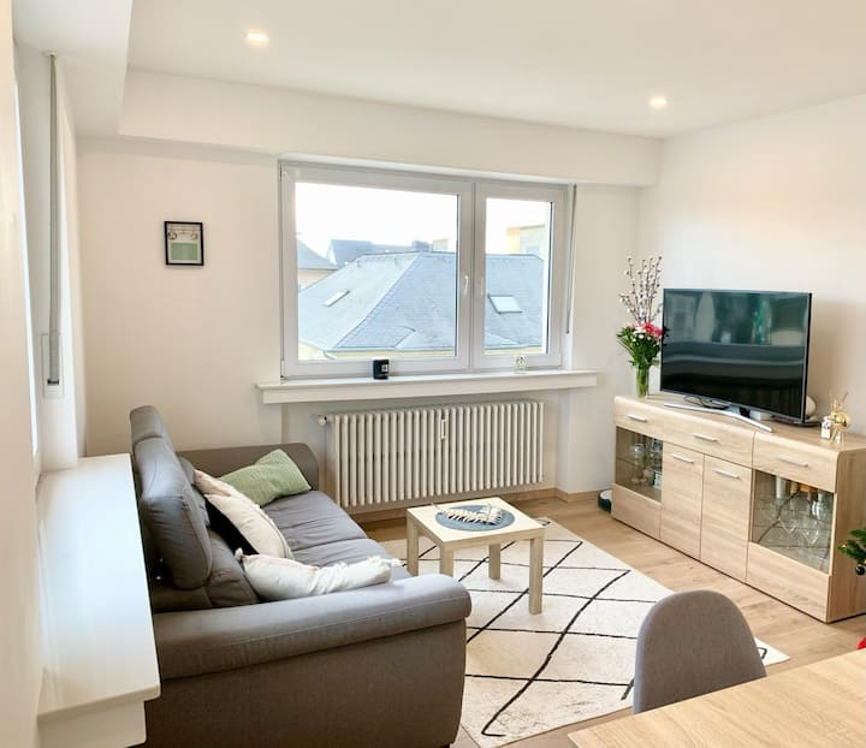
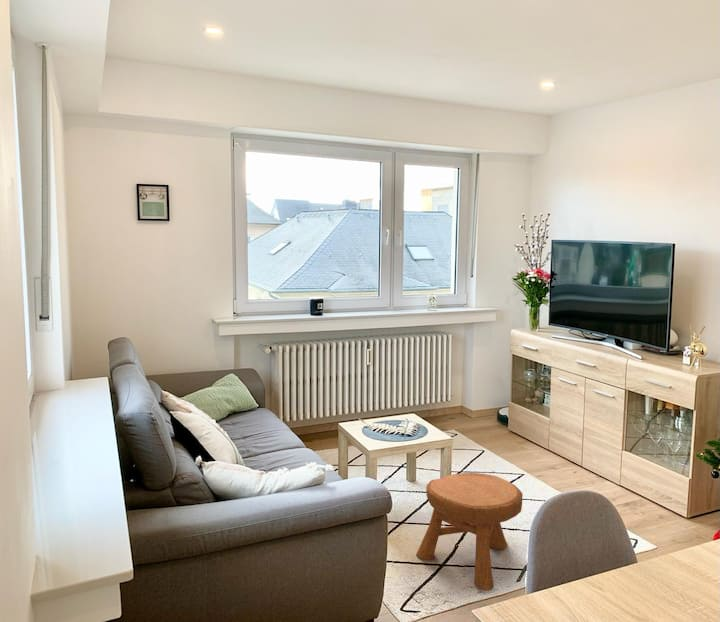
+ stool [415,472,524,592]
